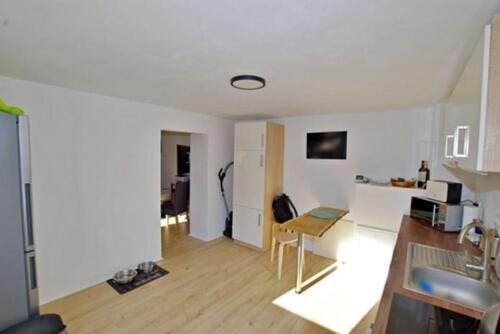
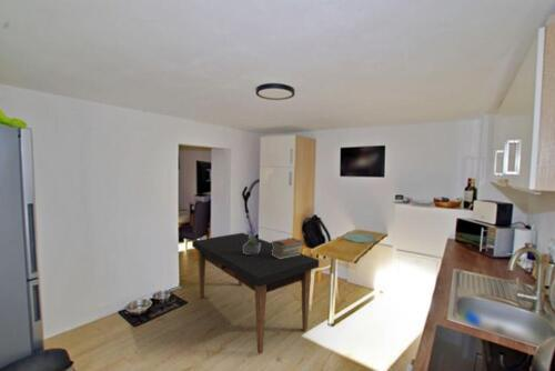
+ book stack [271,237,304,259]
+ potted plant [243,221,261,255]
+ dining table [191,232,320,355]
